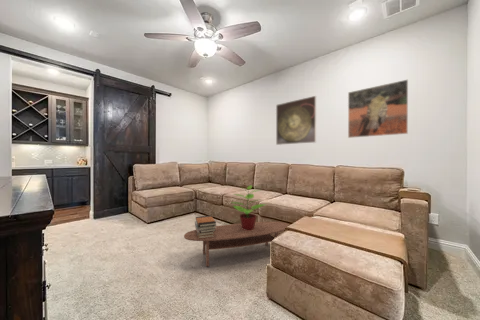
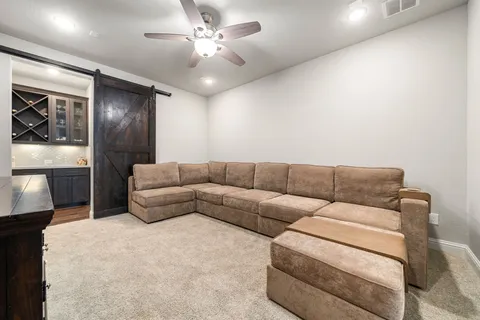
- potted plant [231,184,268,230]
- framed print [347,79,409,139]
- book stack [194,215,217,239]
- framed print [275,95,317,146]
- coffee table [183,221,290,267]
